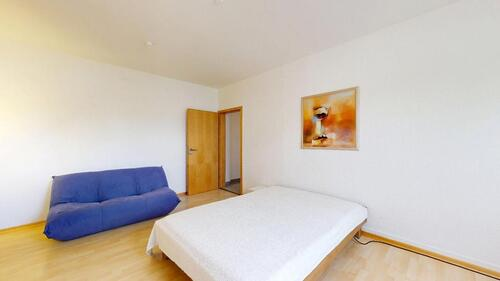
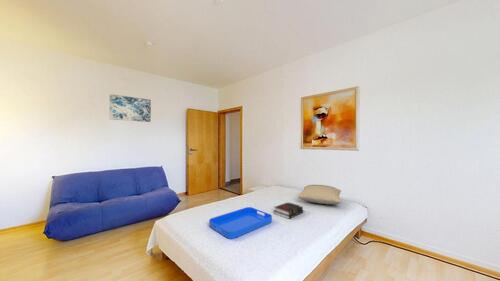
+ pillow [297,184,342,205]
+ wall art [109,93,152,123]
+ serving tray [208,206,273,240]
+ book [272,201,305,220]
